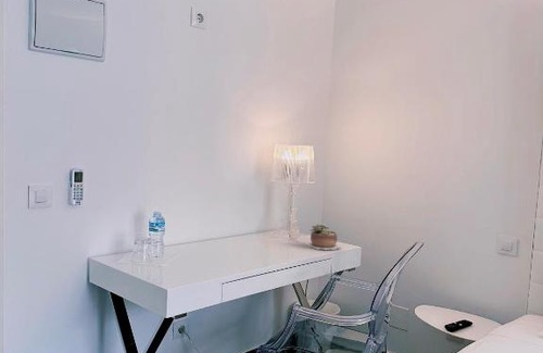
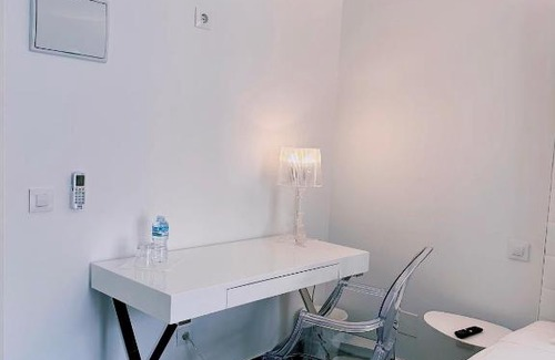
- succulent plant [304,222,342,251]
